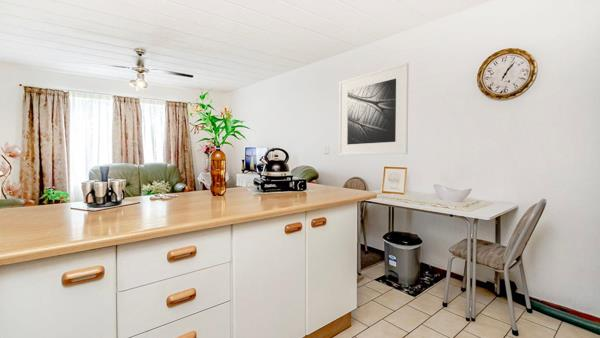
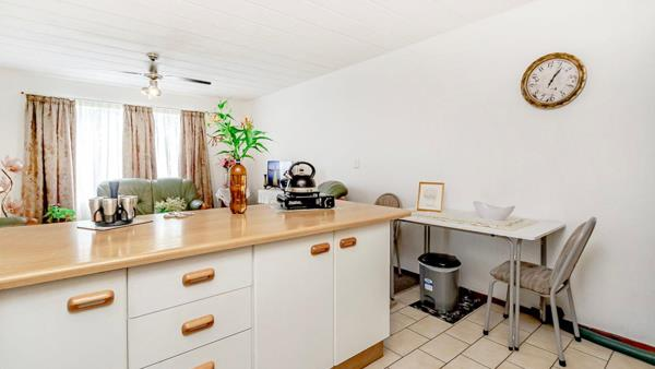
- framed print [338,62,410,156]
